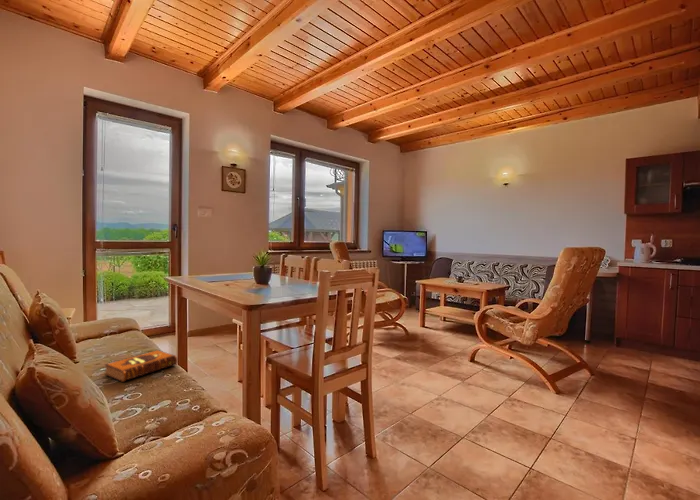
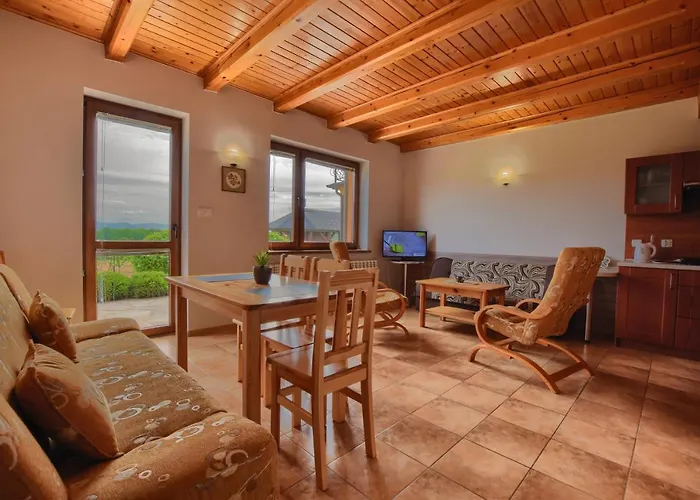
- hardback book [103,349,179,383]
